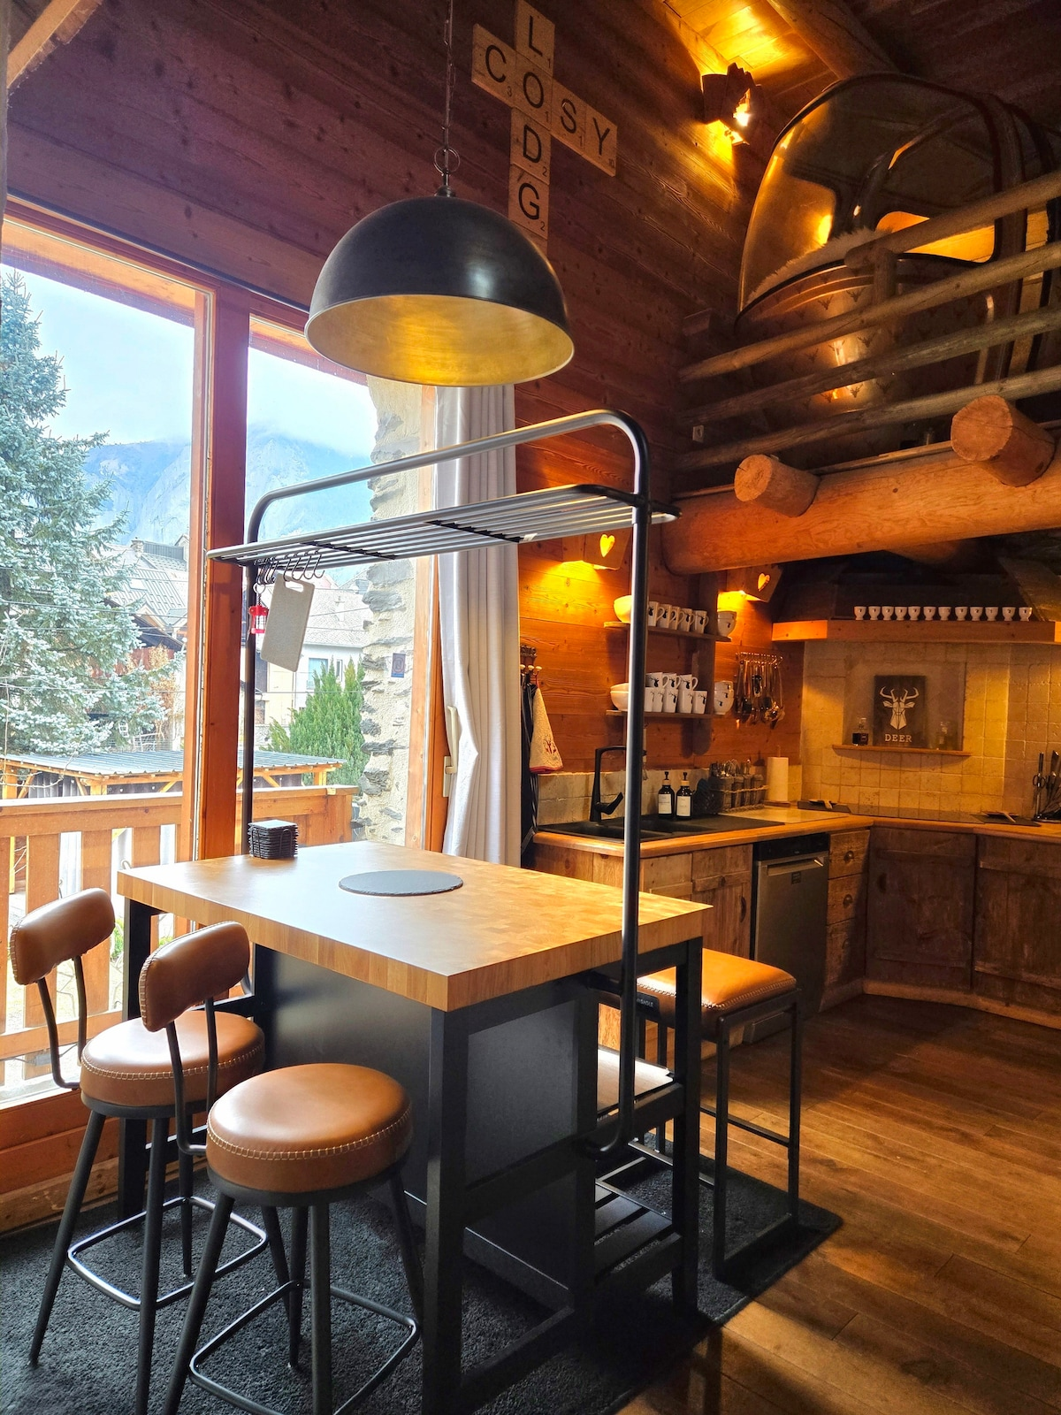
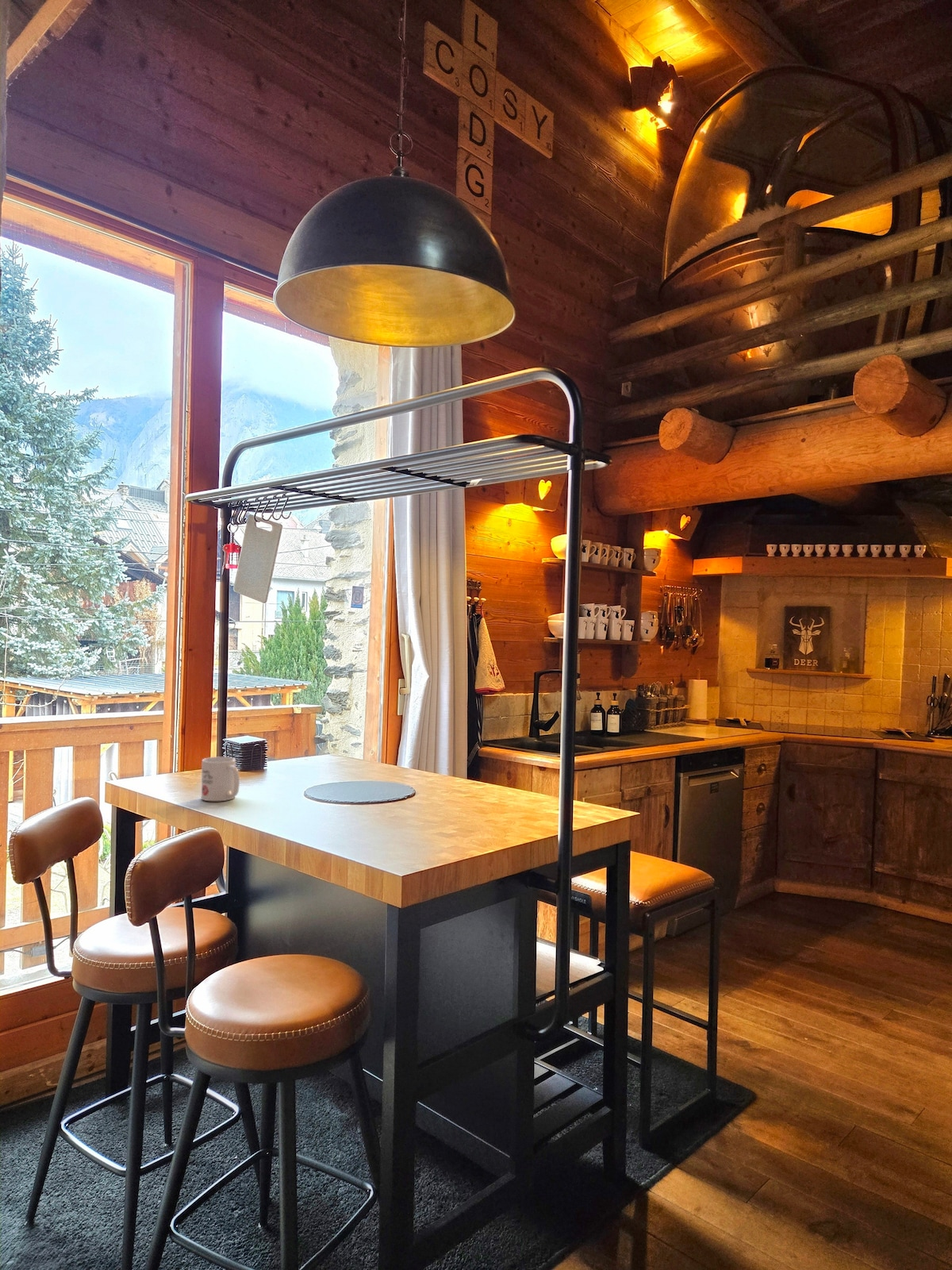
+ mug [201,756,240,802]
